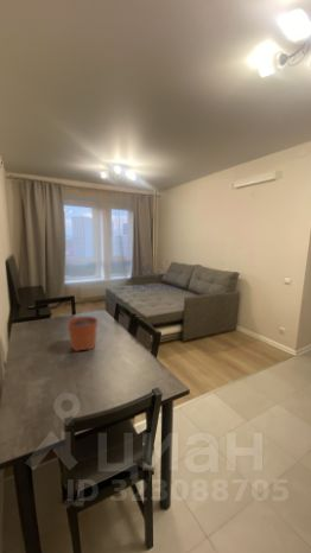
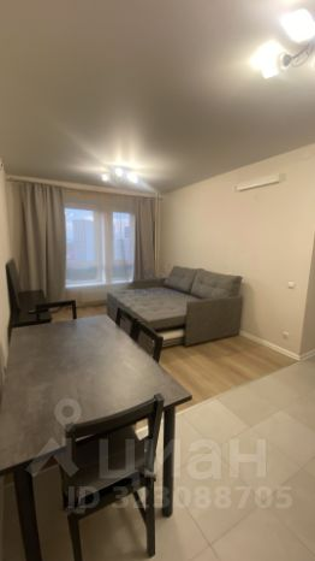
- plant pot [66,306,99,352]
